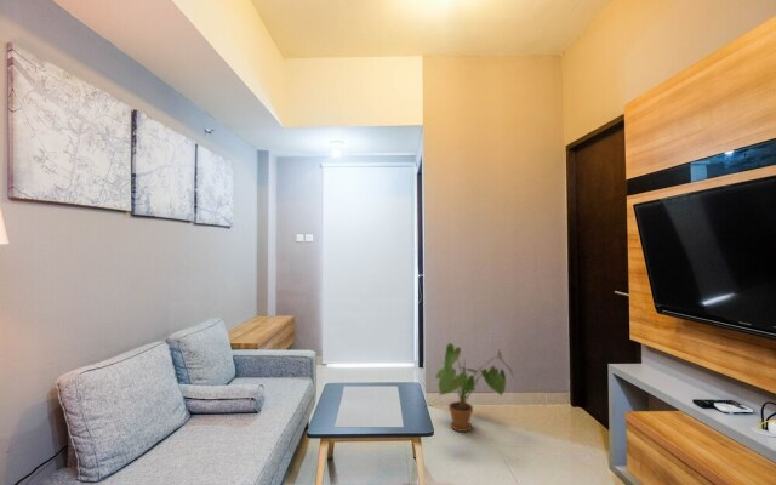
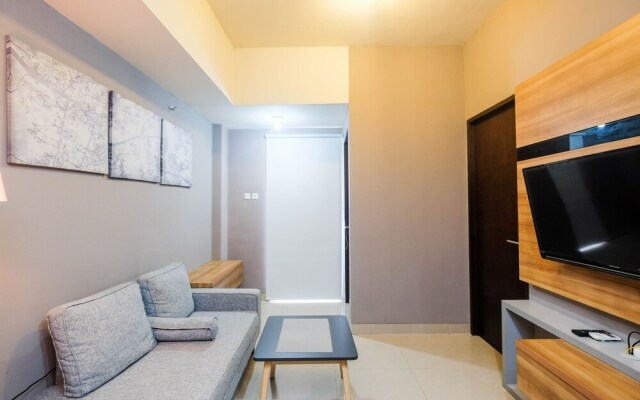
- house plant [433,342,514,433]
